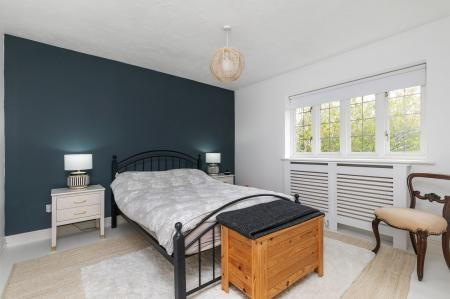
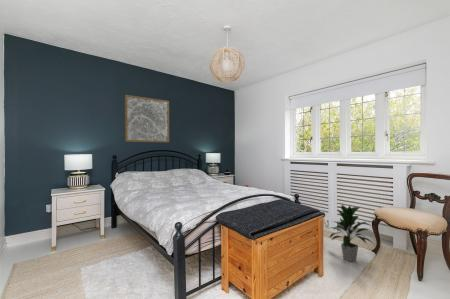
+ wall art [124,94,170,143]
+ indoor plant [329,204,375,263]
